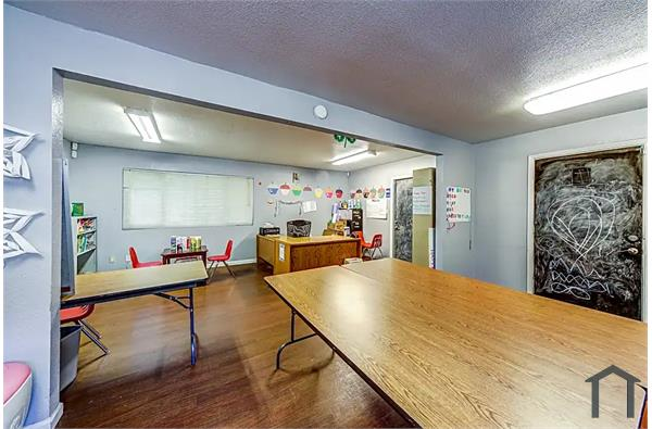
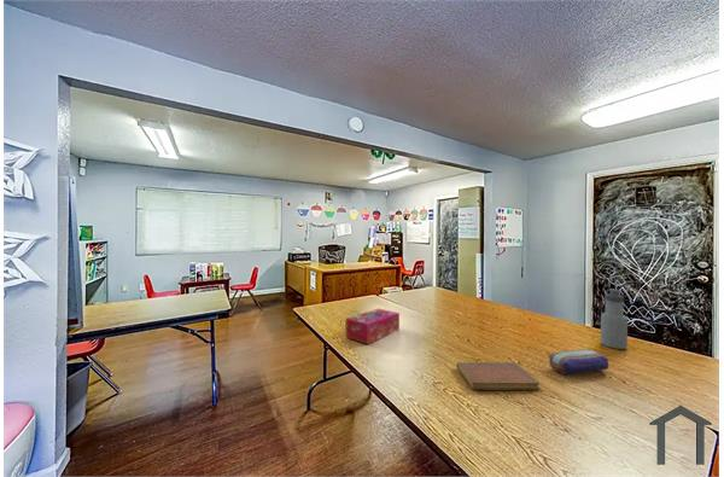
+ water bottle [600,287,629,350]
+ tissue box [345,308,401,345]
+ notebook [456,361,541,391]
+ pencil case [548,348,609,376]
